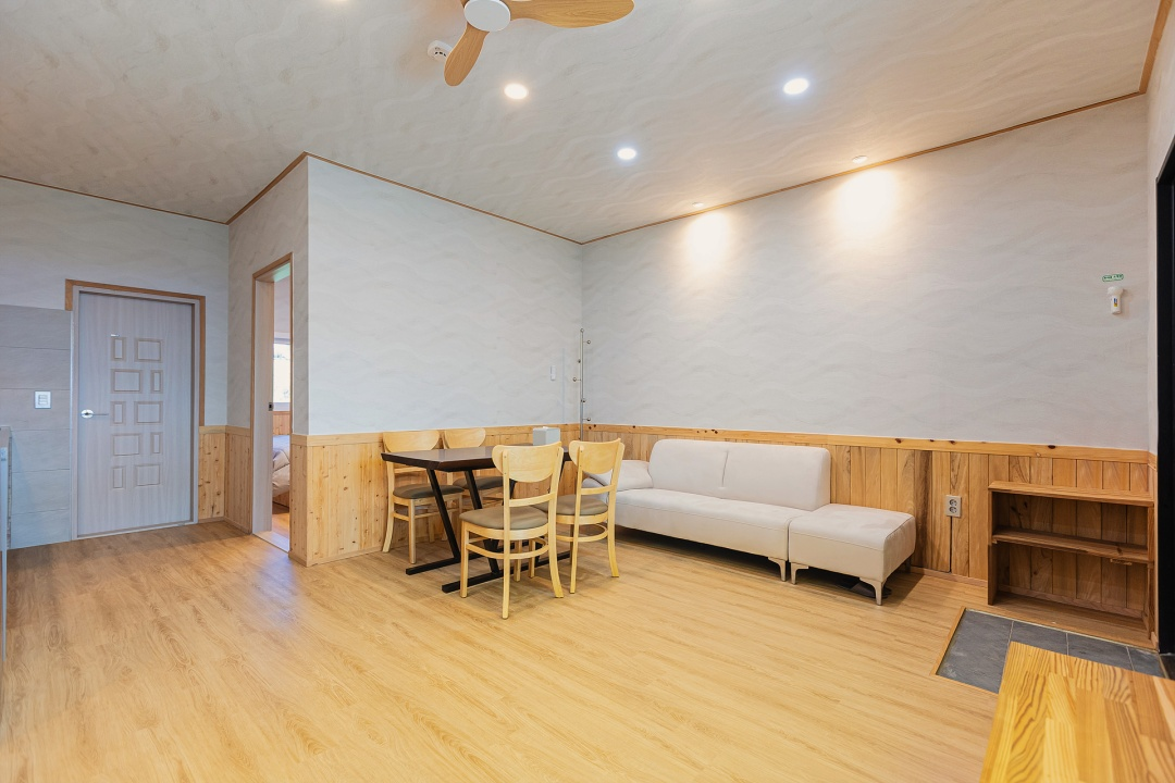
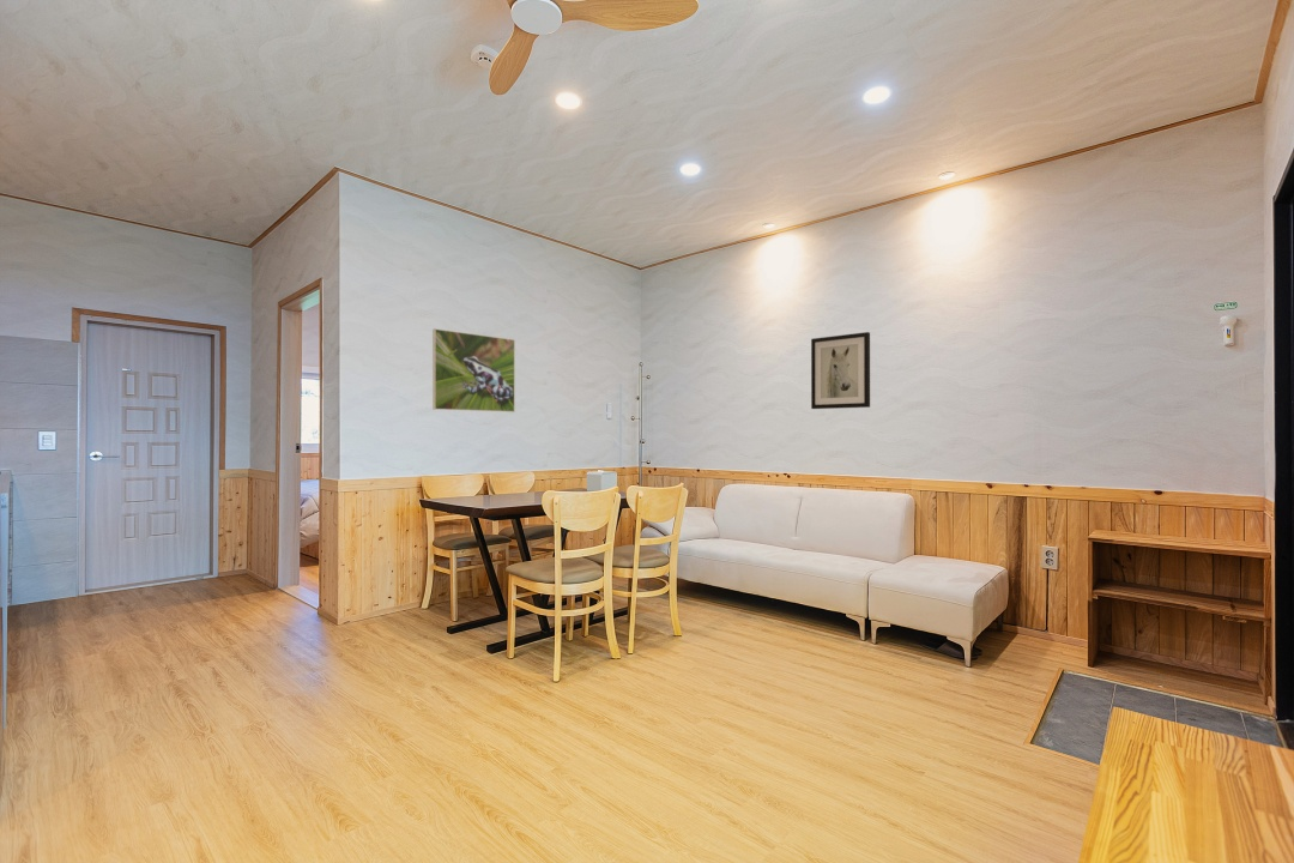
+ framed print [431,327,516,414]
+ wall art [810,331,871,410]
